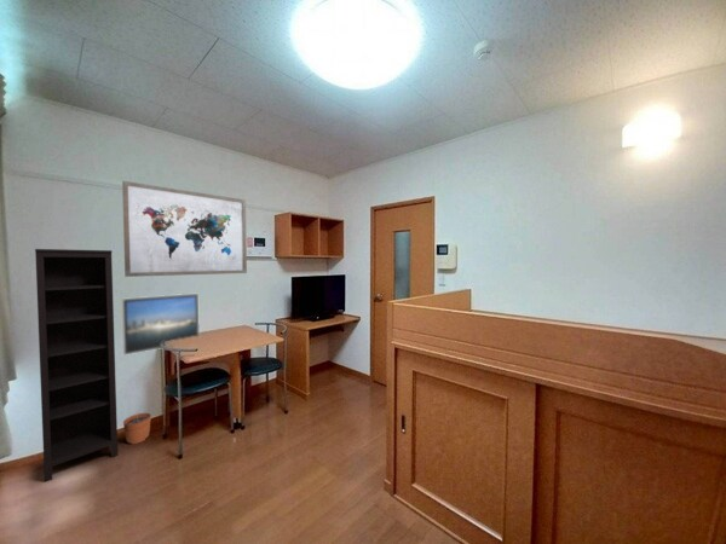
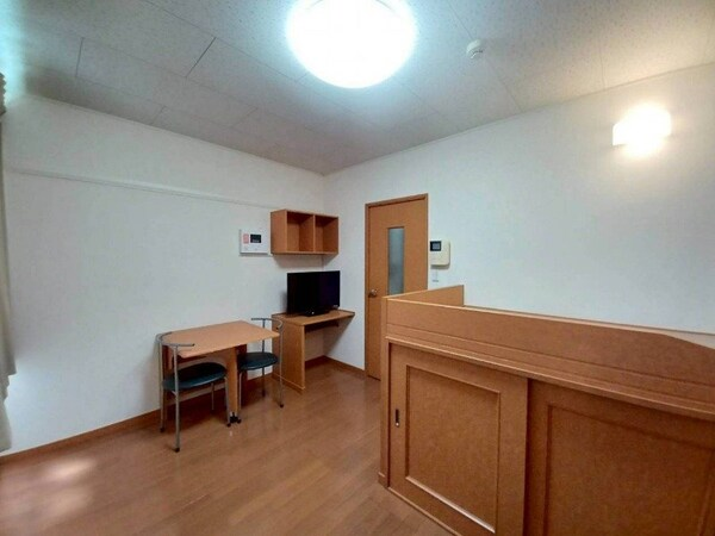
- plant pot [122,412,152,445]
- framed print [121,293,201,357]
- wall art [121,180,248,278]
- bookcase [34,248,119,484]
